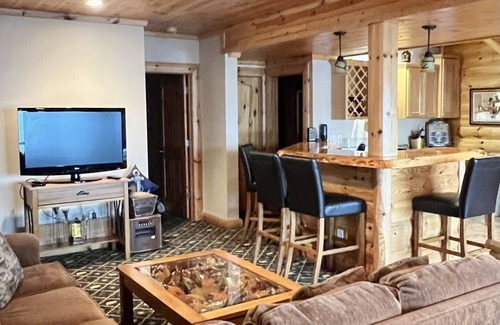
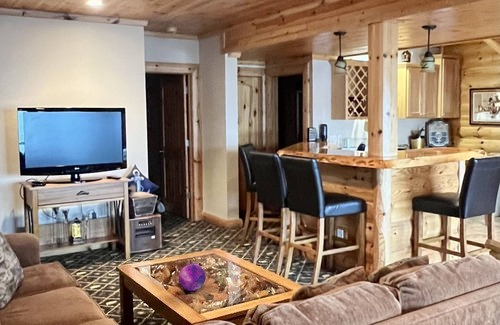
+ decorative orb [178,263,207,292]
